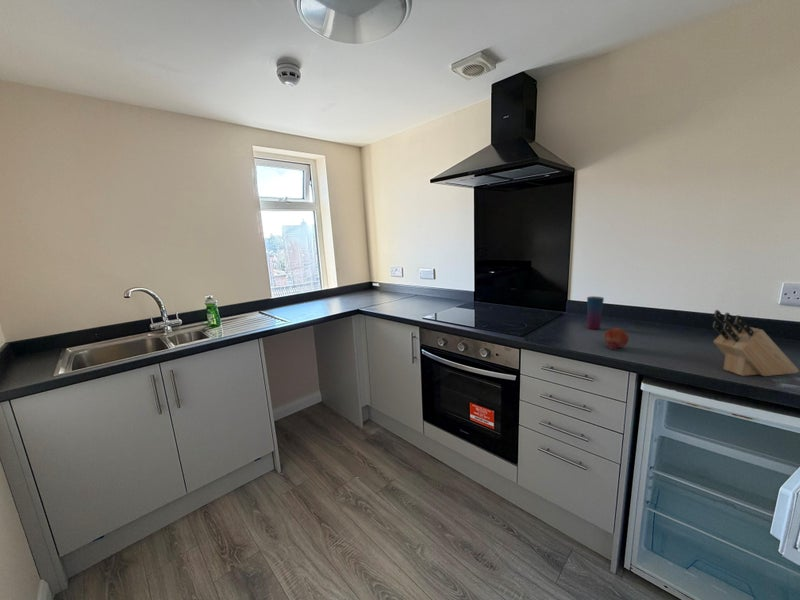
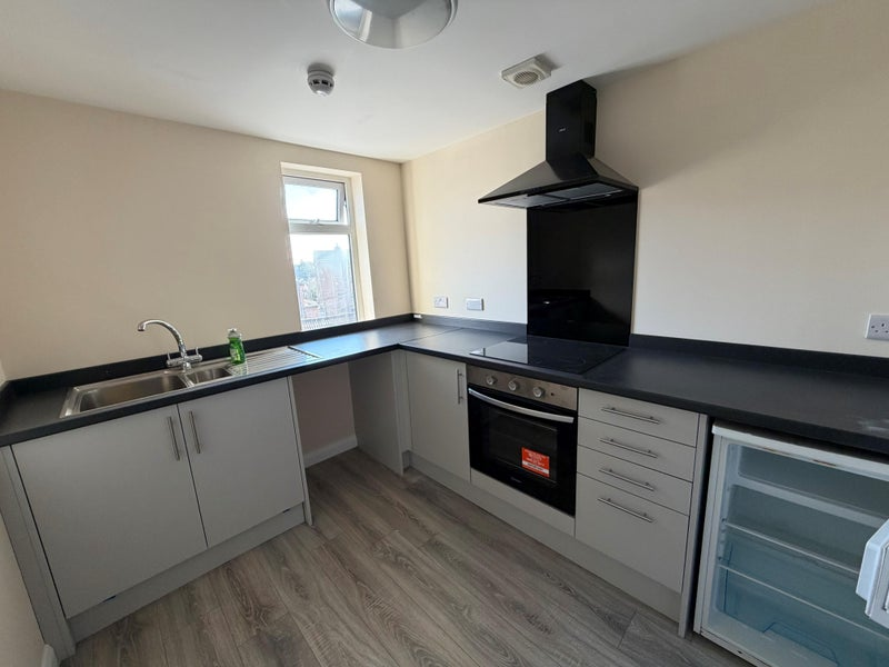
- knife block [711,309,800,377]
- cup [586,295,605,330]
- fruit [604,327,630,350]
